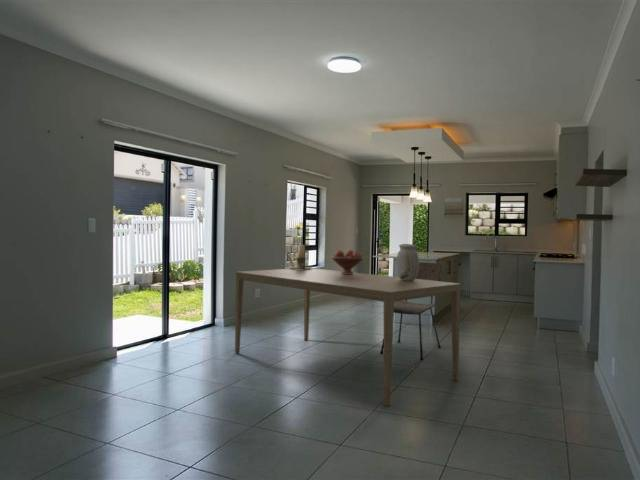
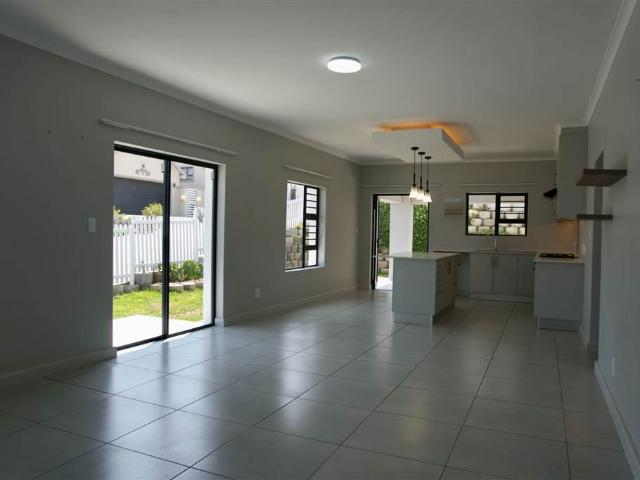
- vase [396,243,420,281]
- dining chair [379,261,442,361]
- fruit bowl [330,249,365,274]
- dining table [234,267,462,407]
- candle holder [288,244,313,270]
